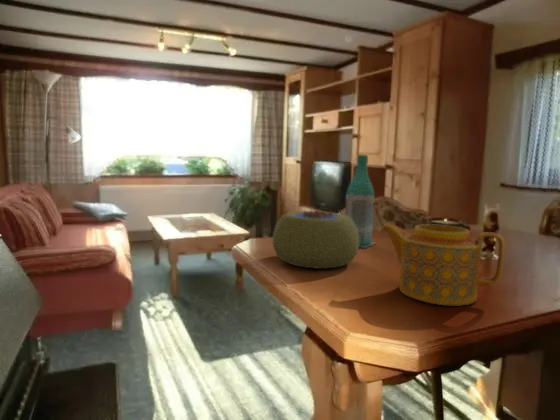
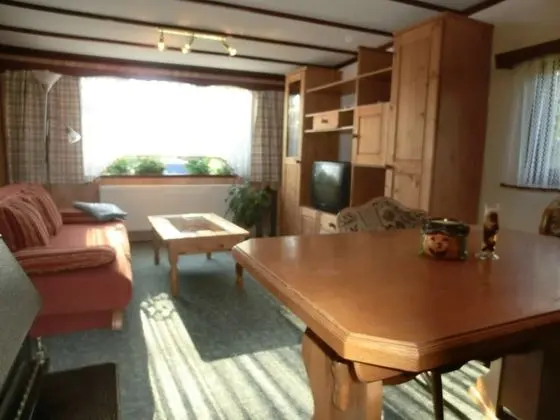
- plant pot [271,208,360,269]
- teapot [379,223,505,307]
- bottle [344,153,377,249]
